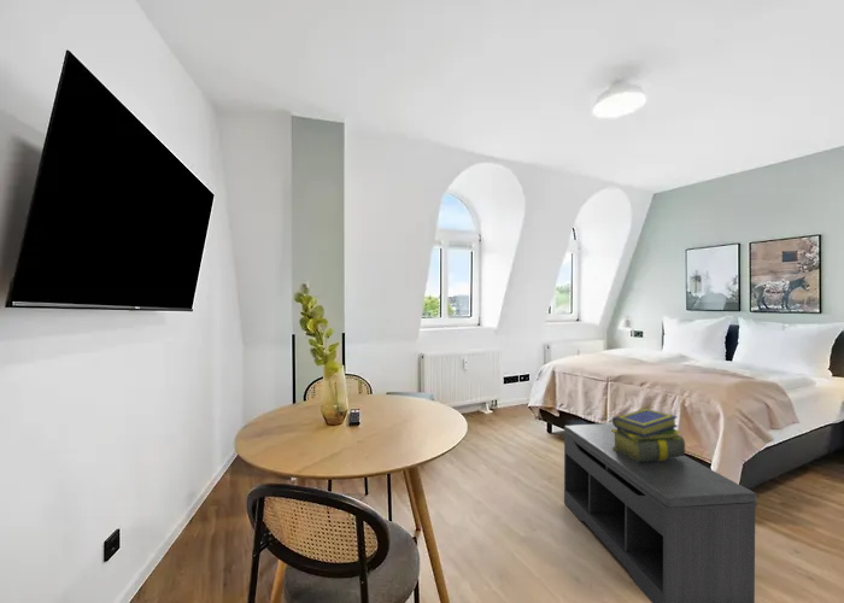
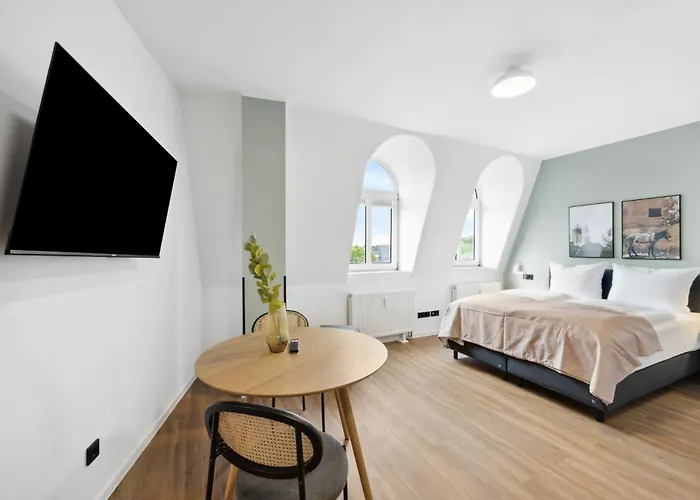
- stack of books [611,408,686,463]
- bench [563,422,758,603]
